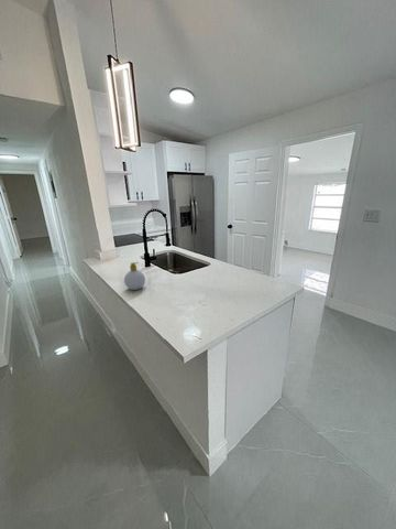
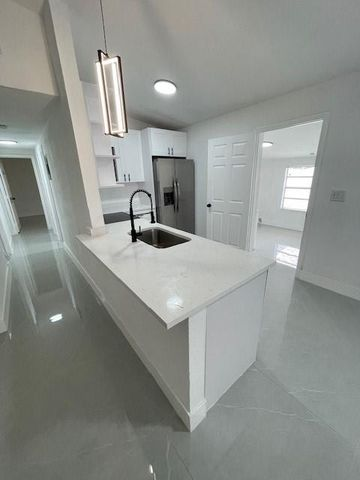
- soap bottle [123,261,146,291]
